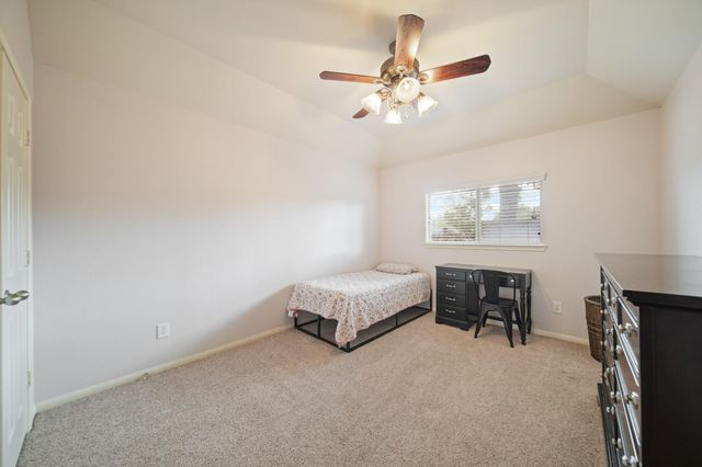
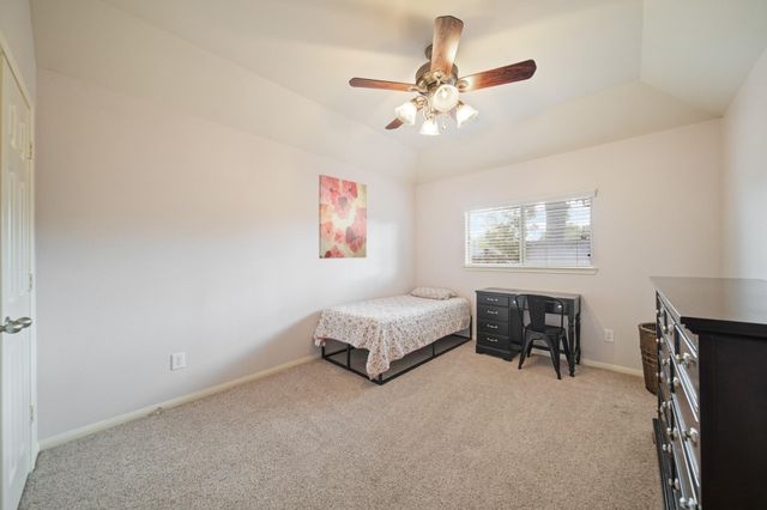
+ wall art [318,174,368,260]
